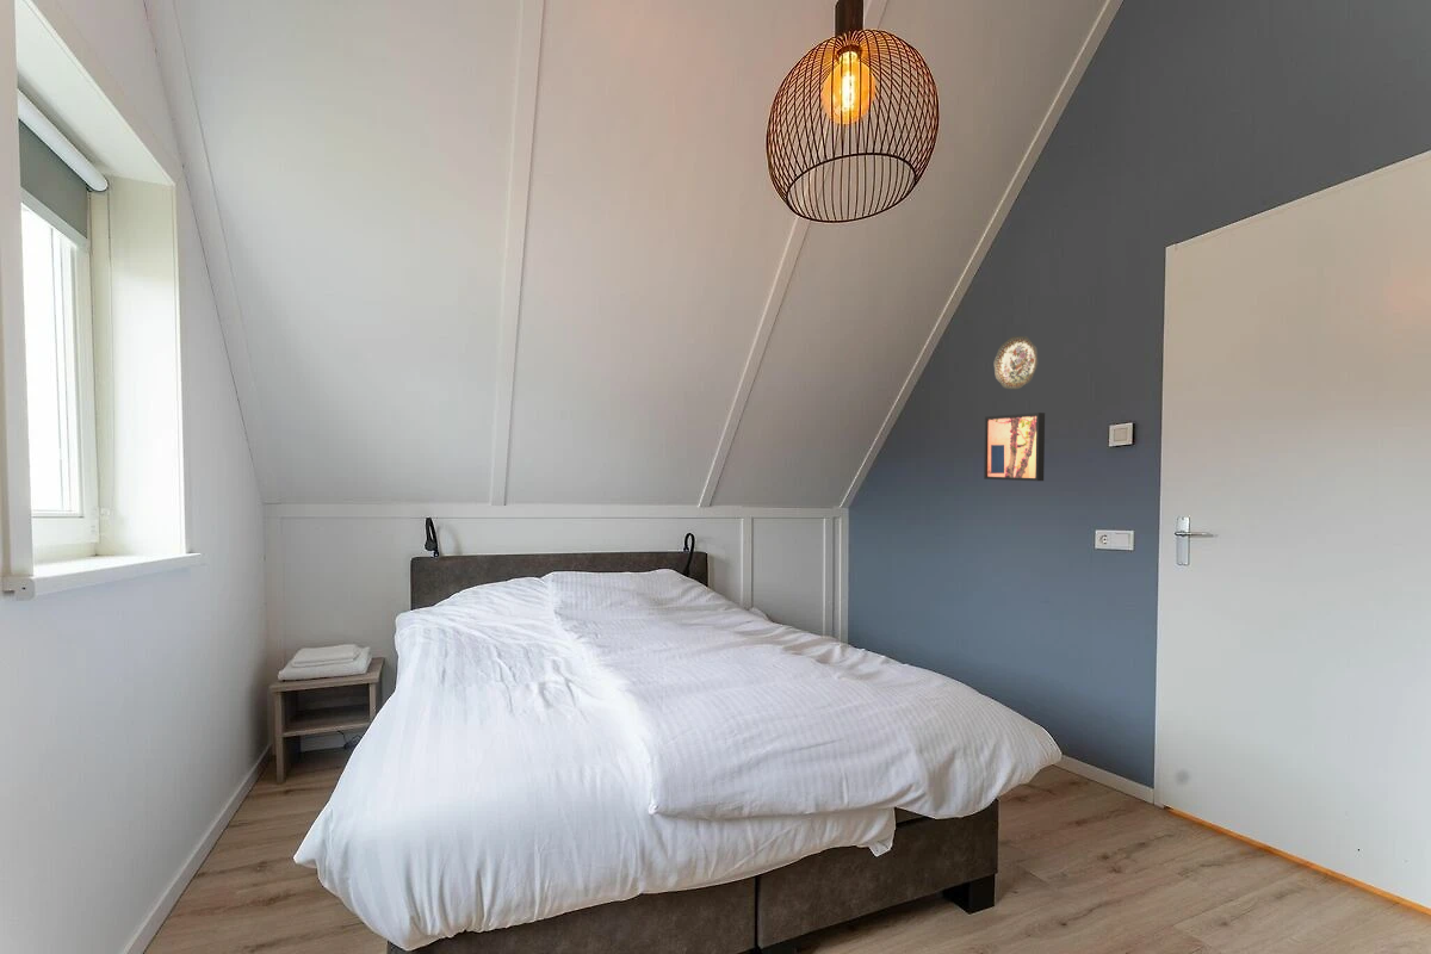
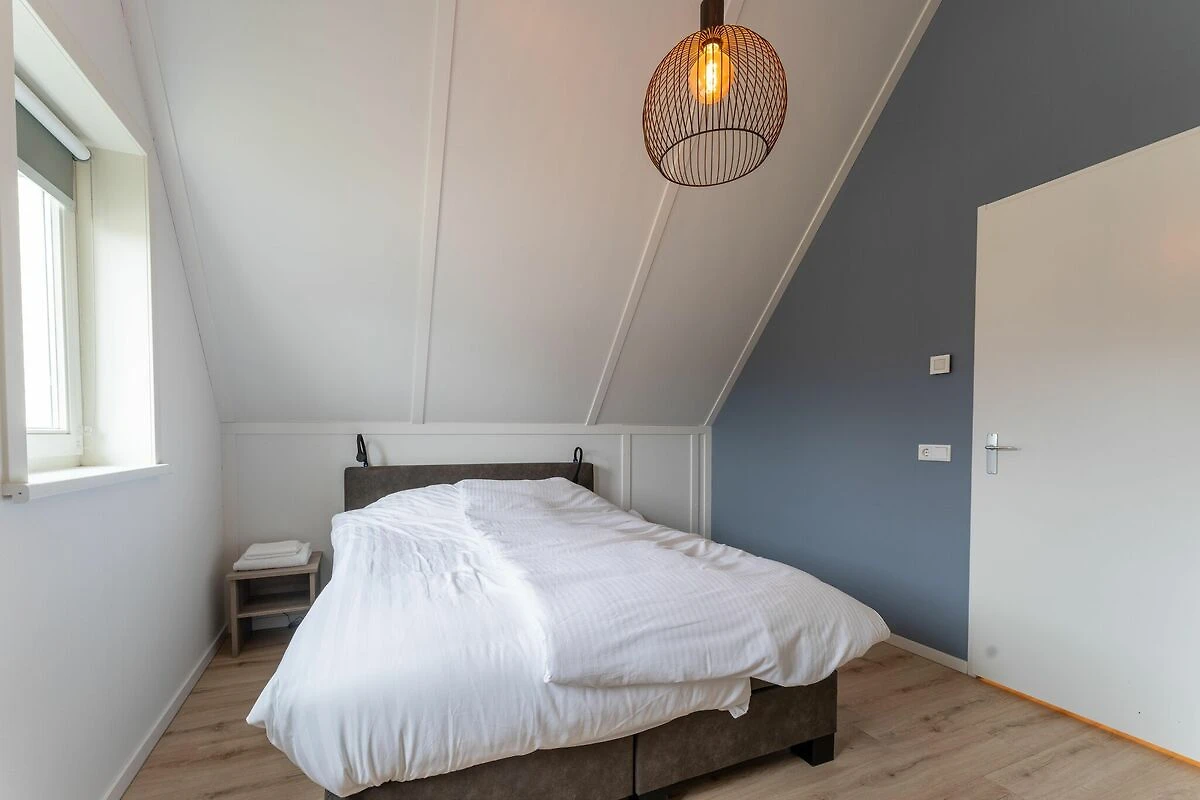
- decorative plate [992,335,1039,391]
- wall art [983,411,1046,482]
